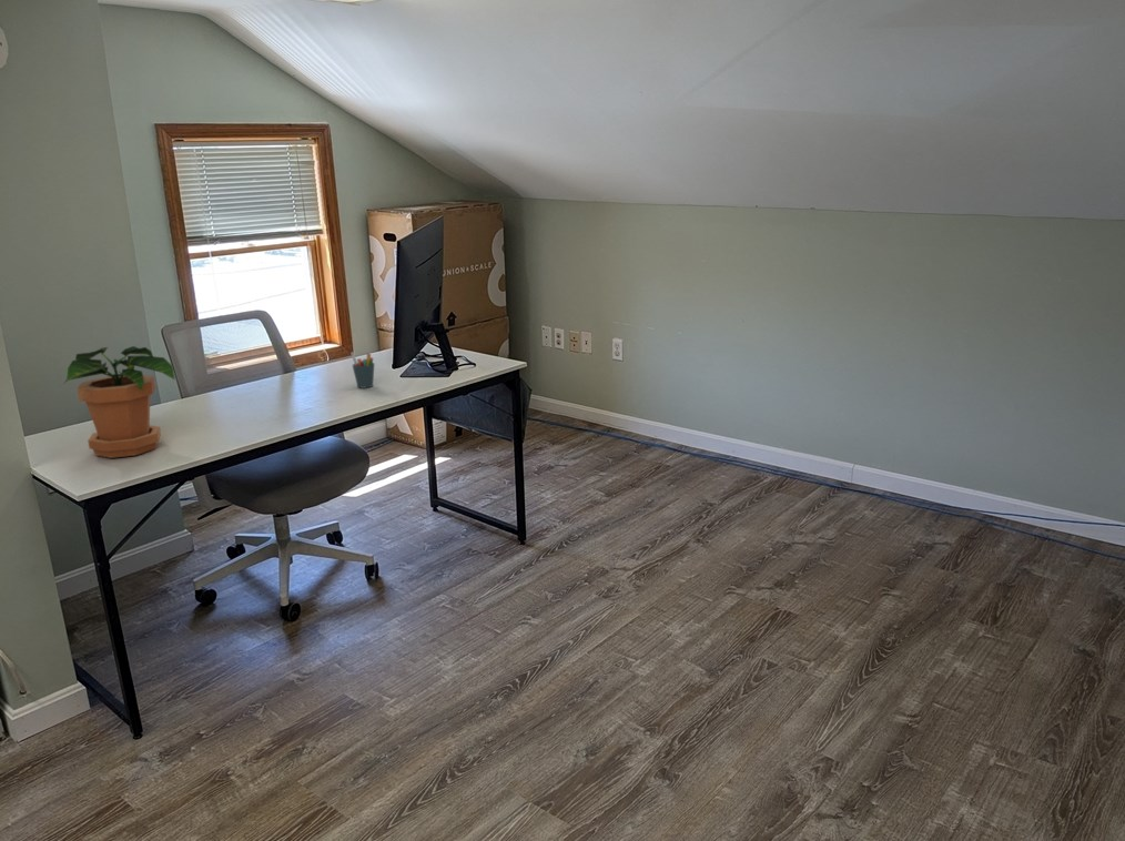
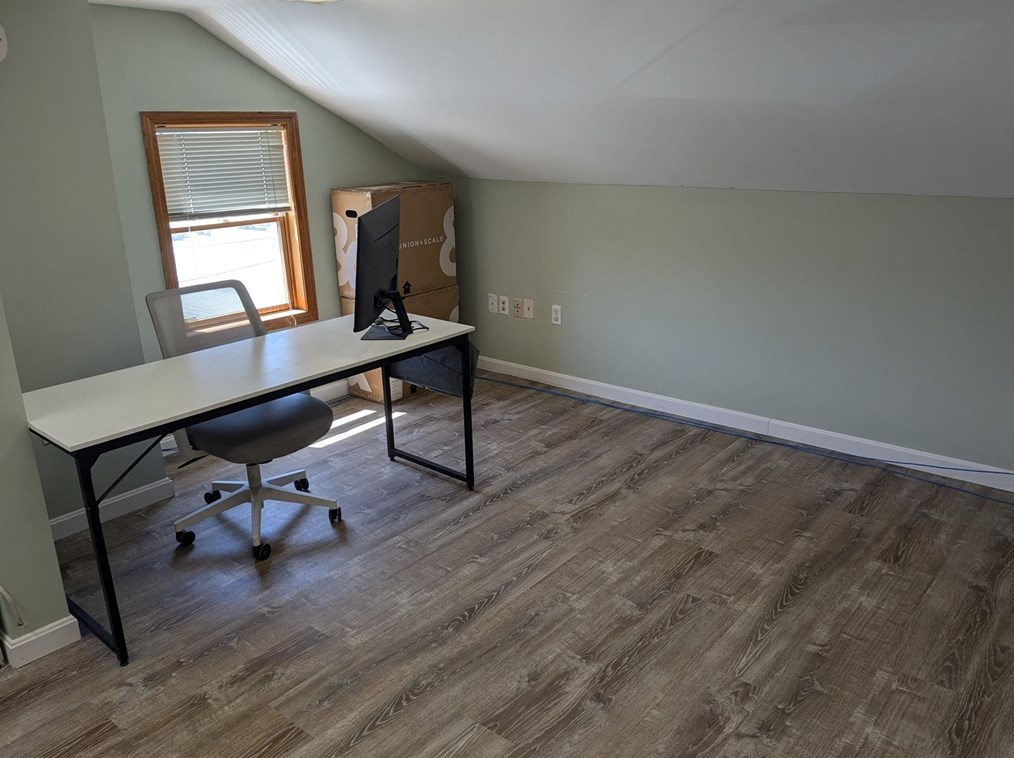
- potted plant [62,345,176,459]
- pen holder [349,351,376,389]
